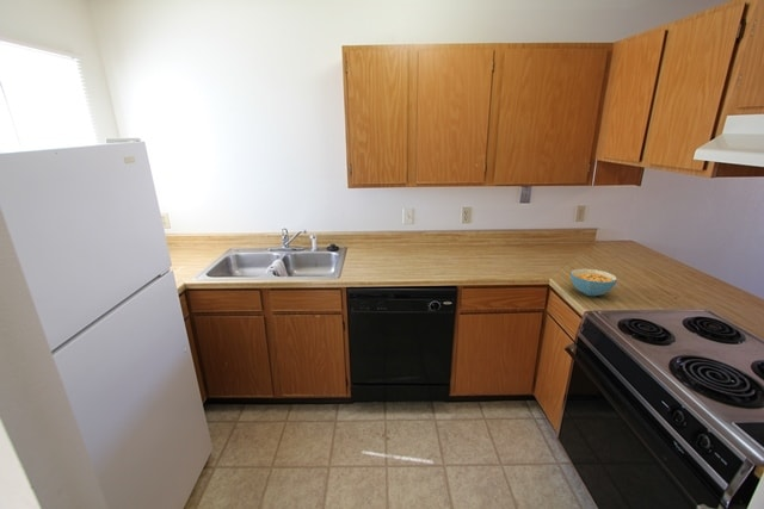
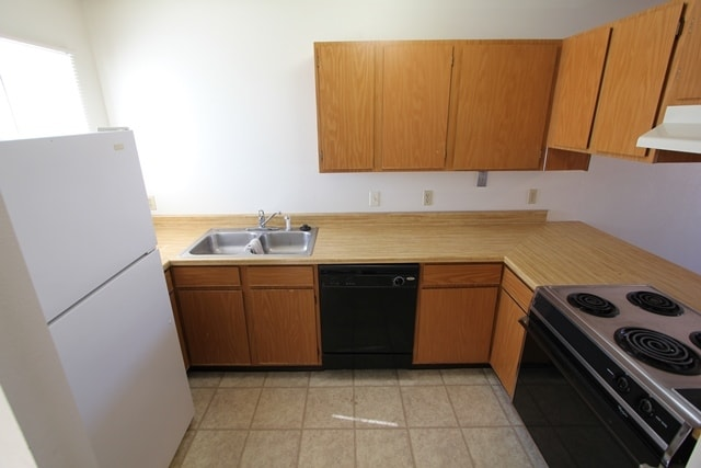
- cereal bowl [569,267,618,297]
